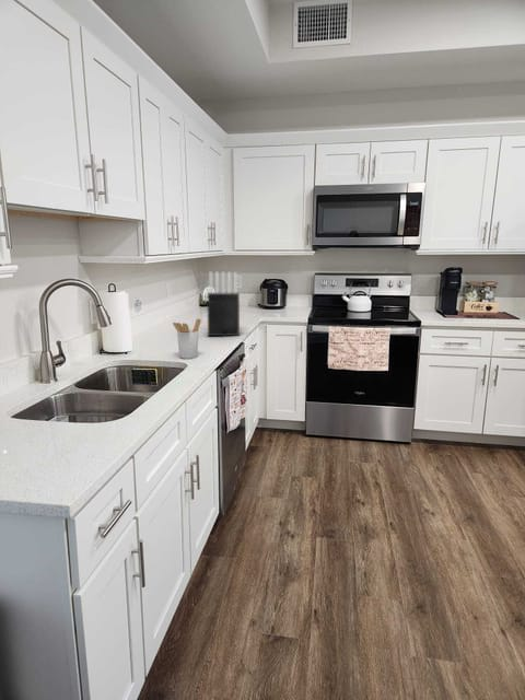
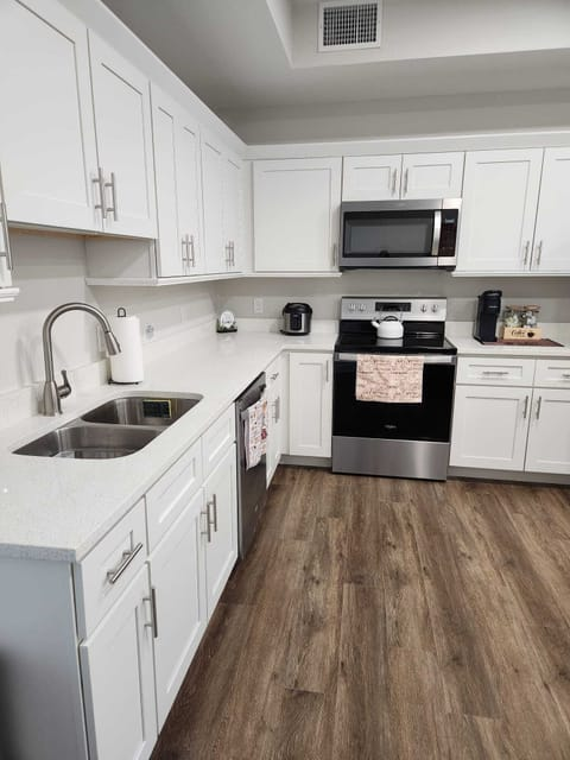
- utensil holder [172,317,202,360]
- knife block [207,271,241,338]
